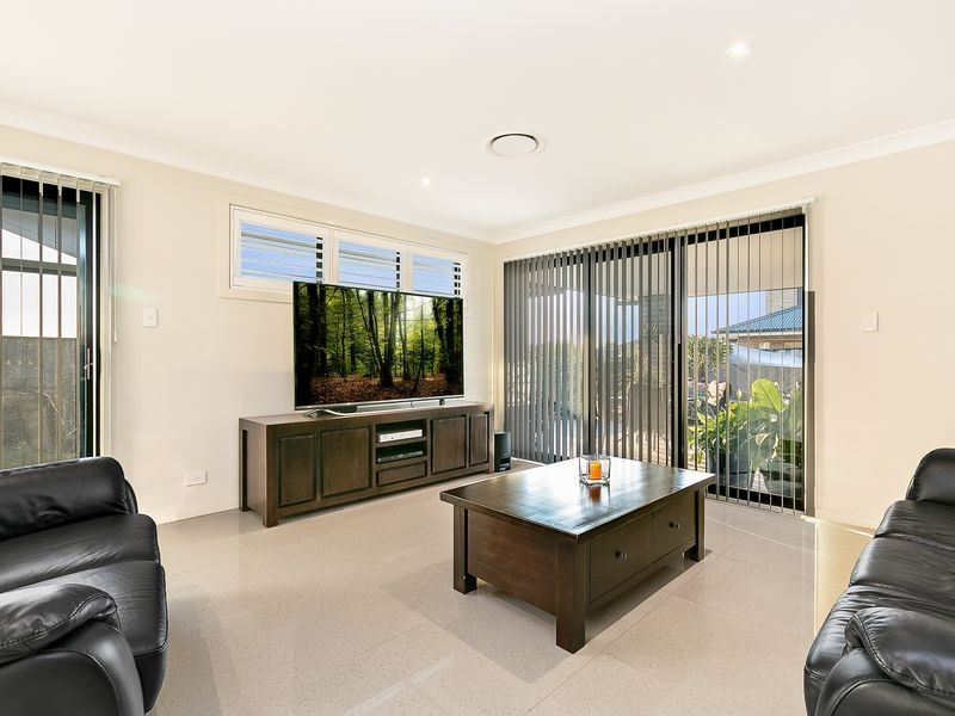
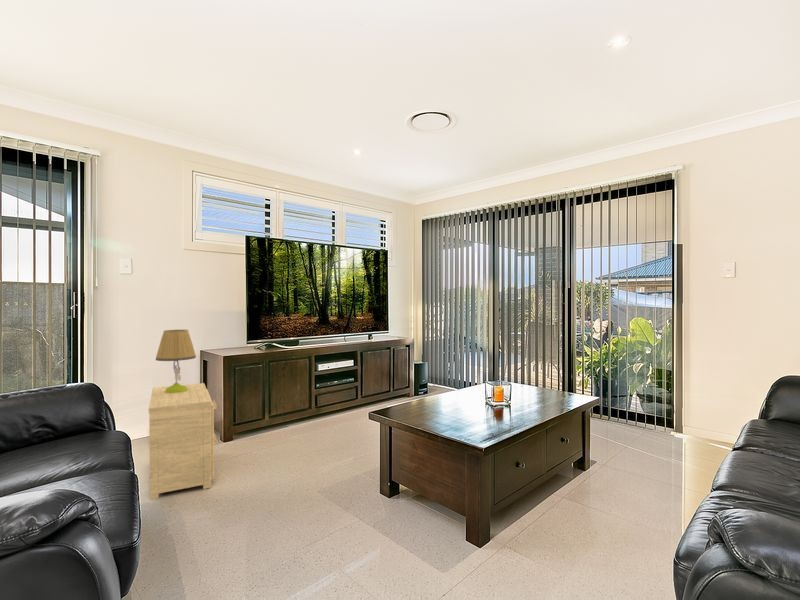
+ side table [148,382,218,501]
+ table lamp [155,328,197,393]
